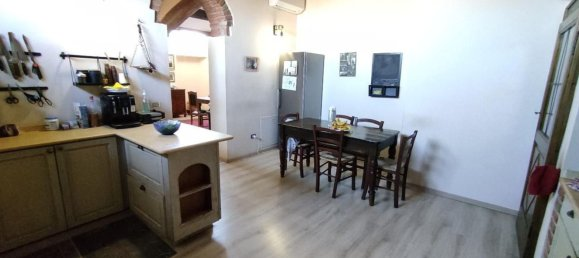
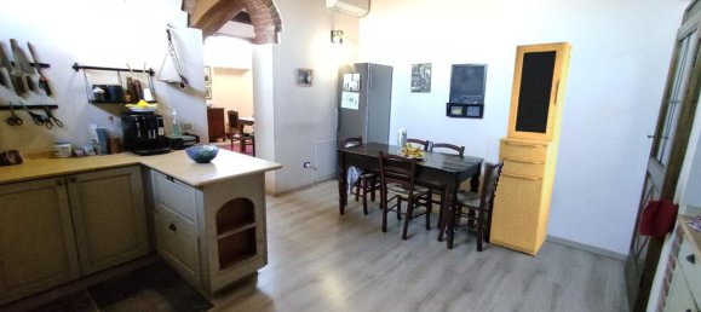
+ cupboard [488,41,573,256]
